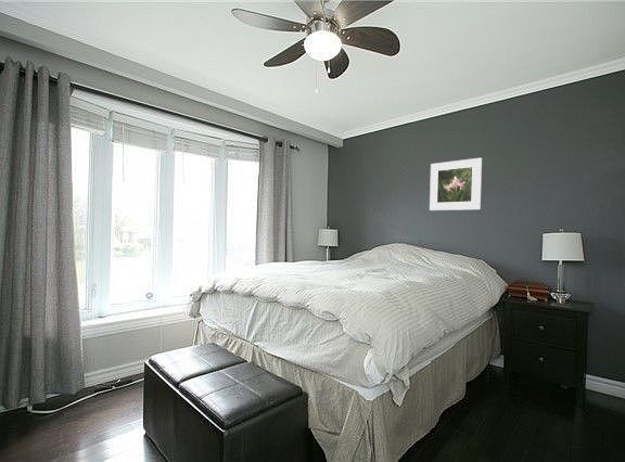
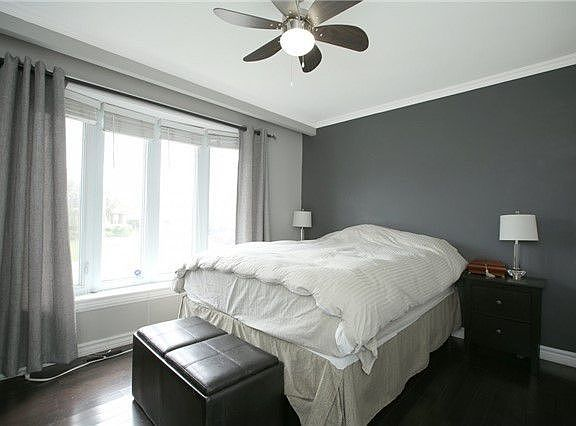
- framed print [429,157,483,211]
